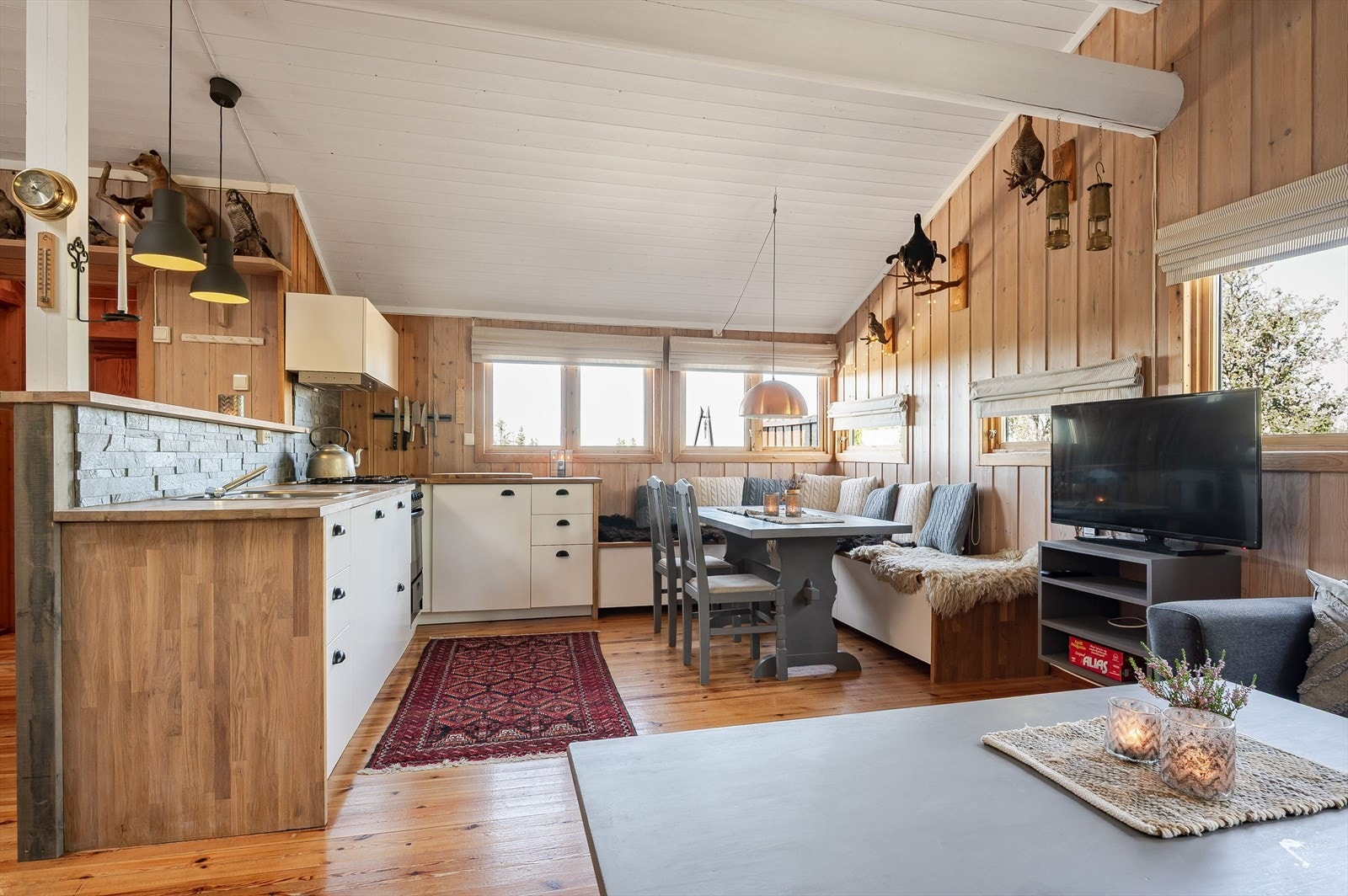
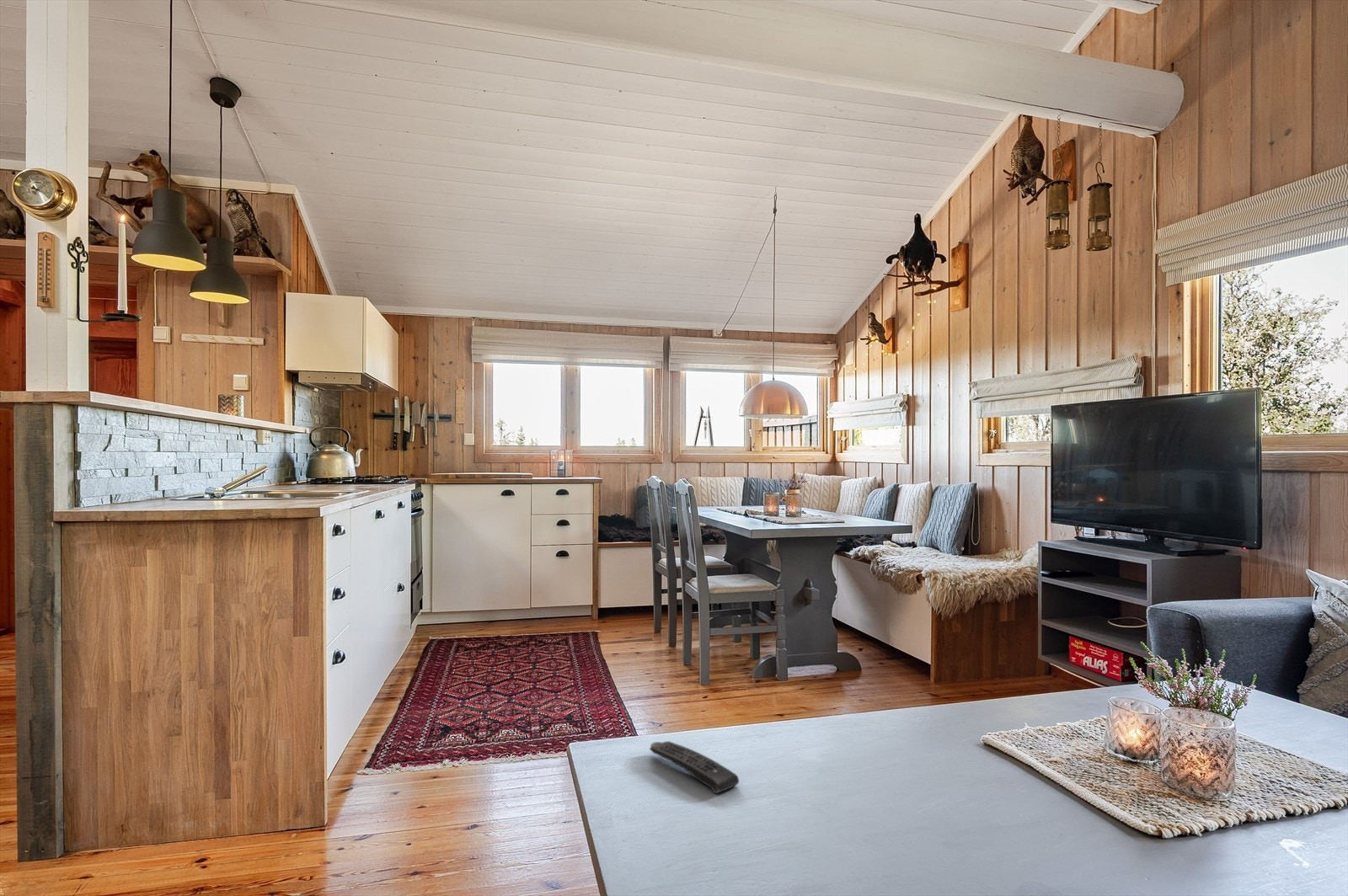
+ remote control [649,740,740,794]
